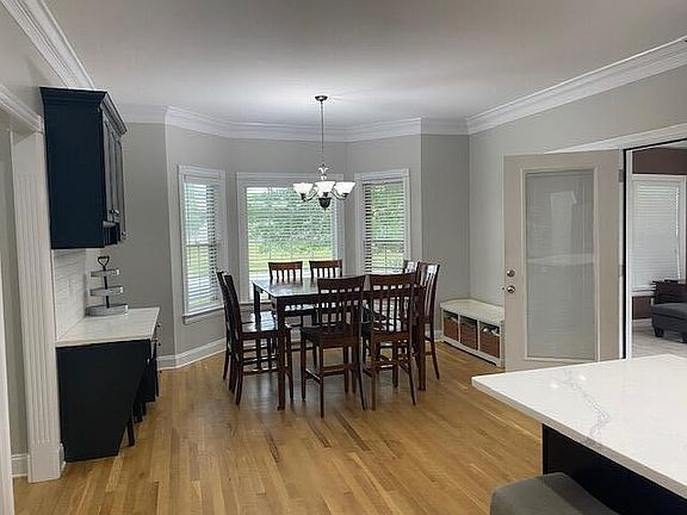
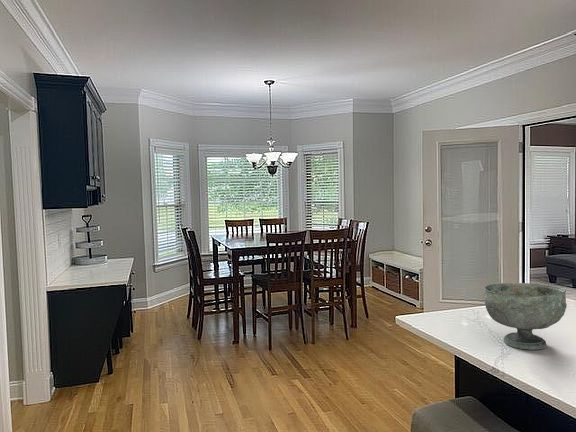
+ decorative bowl [483,282,568,351]
